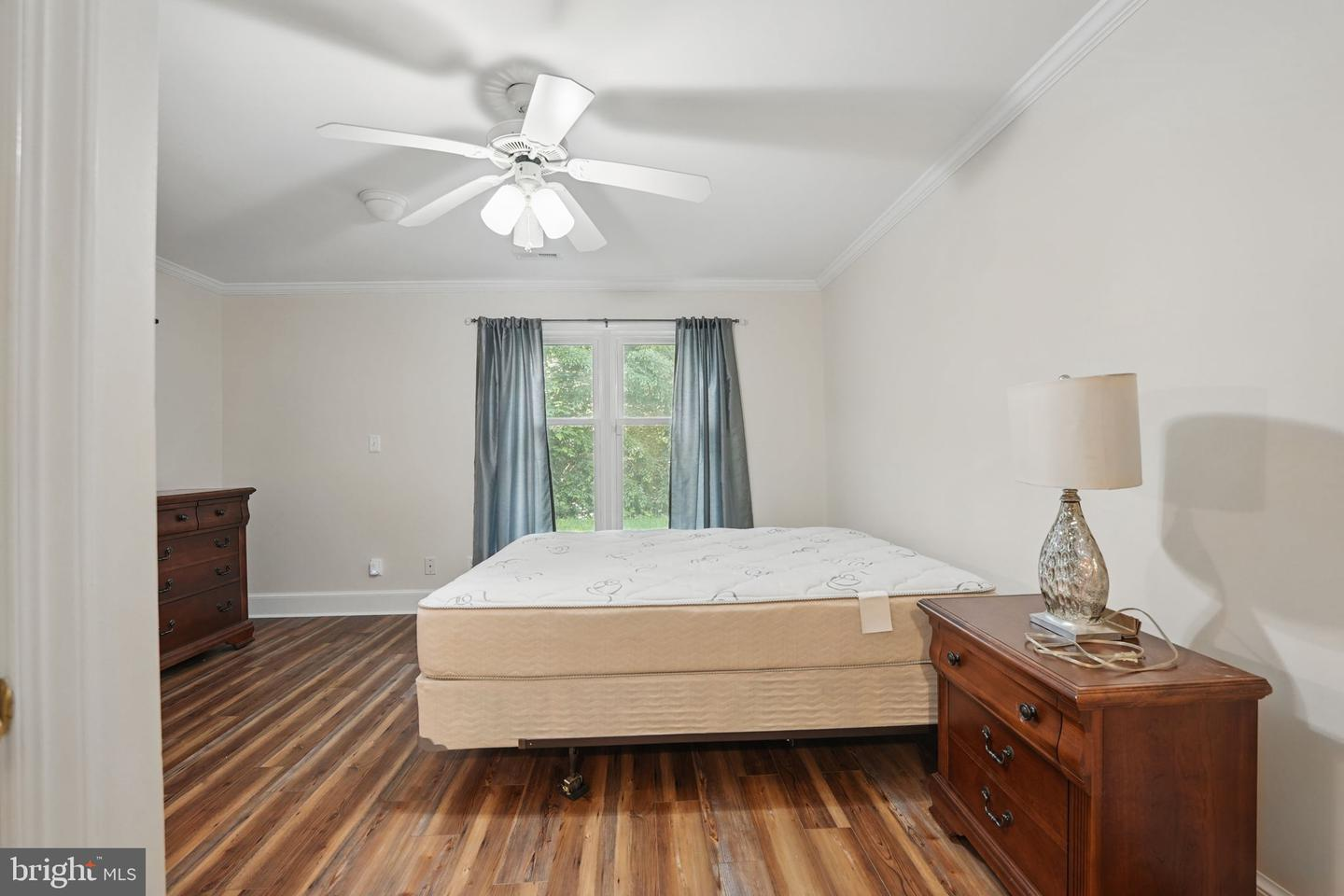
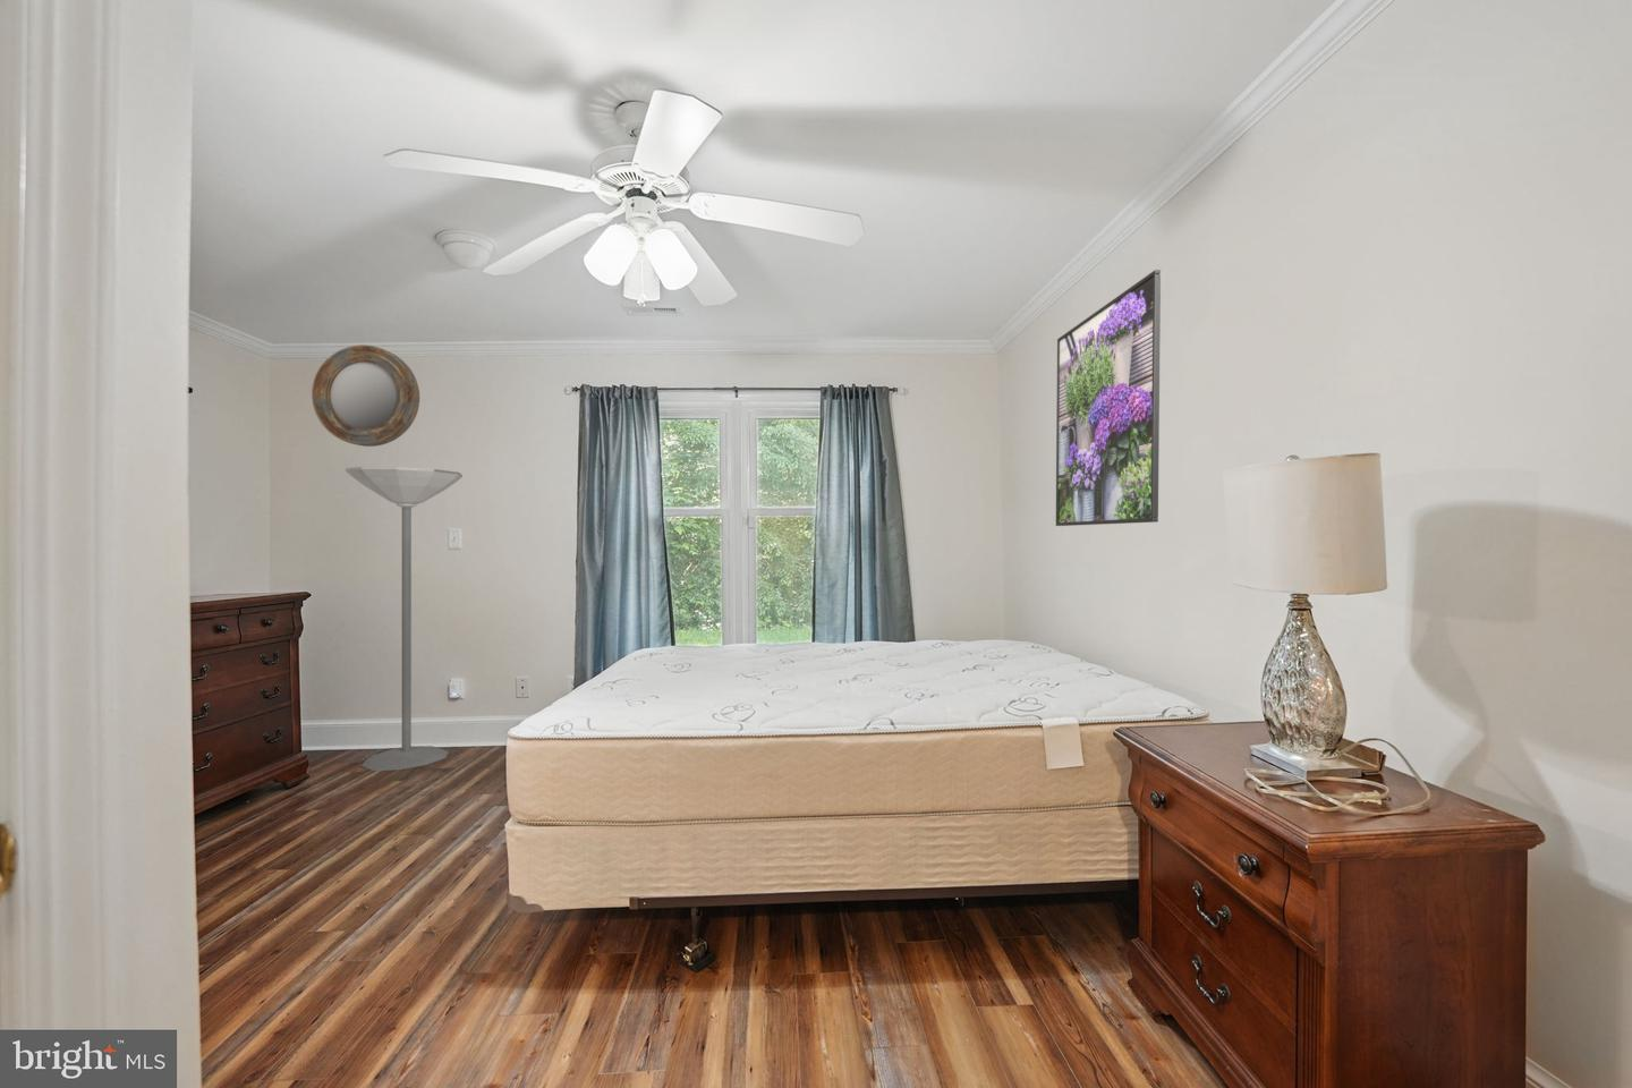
+ floor lamp [345,466,464,772]
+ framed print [1055,268,1162,527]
+ home mirror [311,345,420,448]
